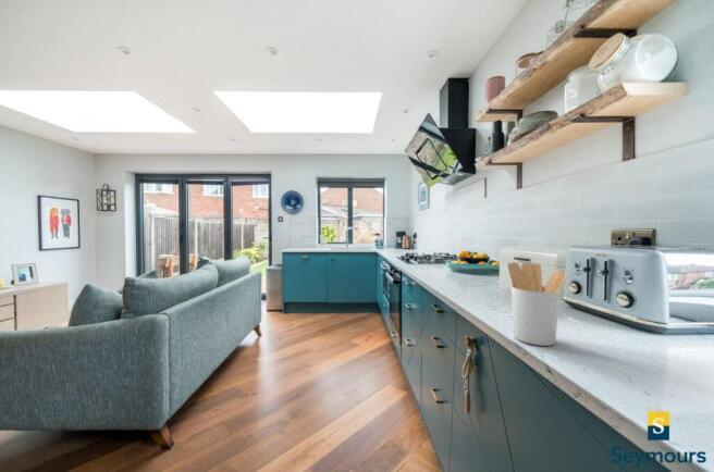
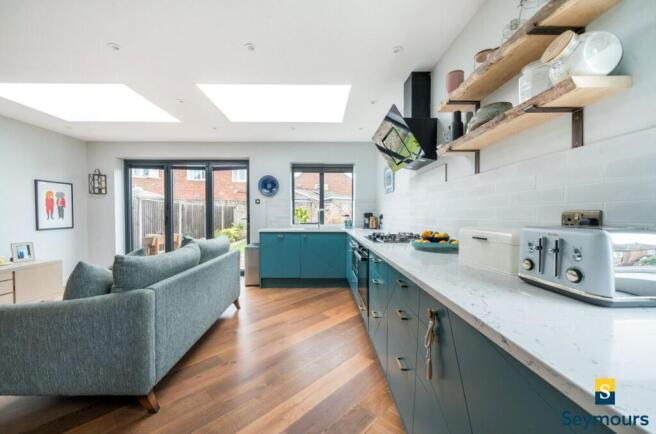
- utensil holder [507,261,568,347]
